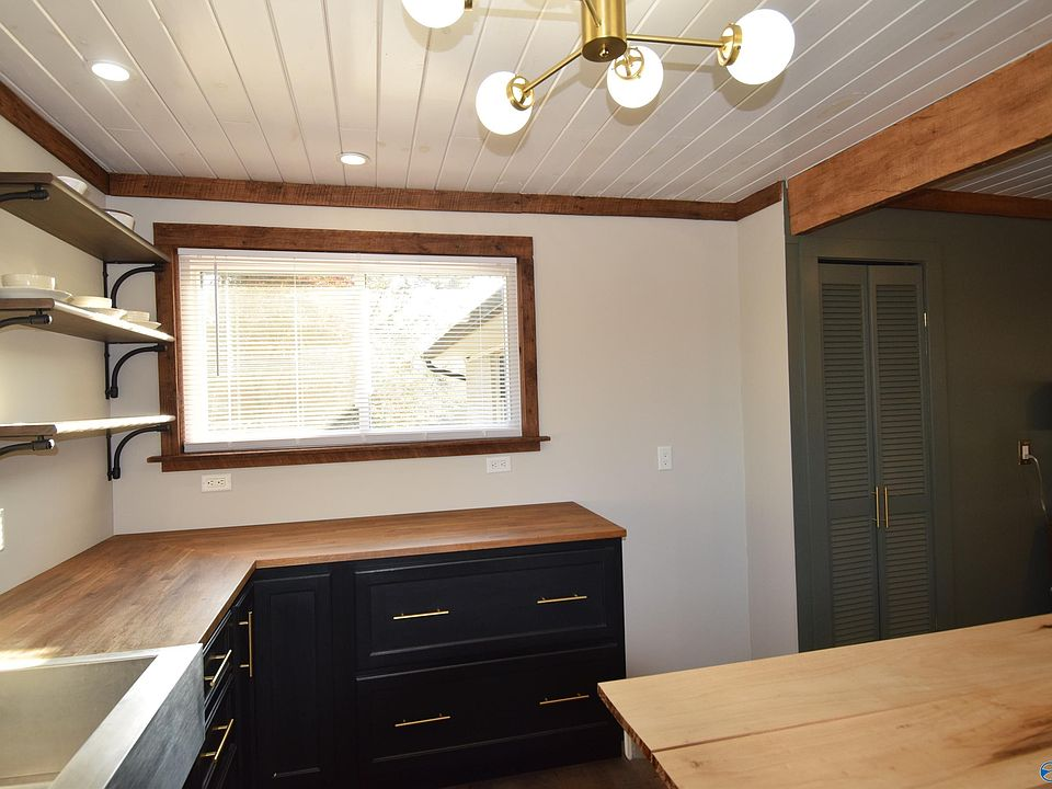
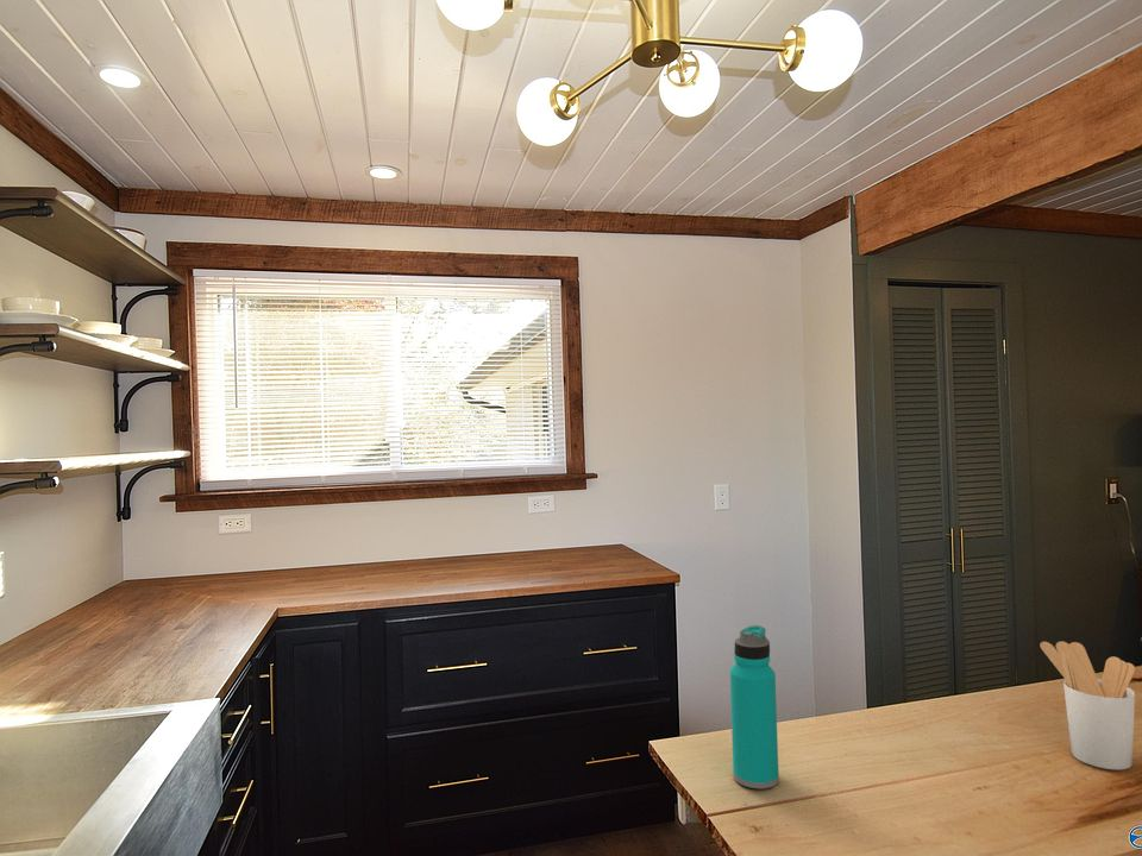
+ water bottle [729,624,780,789]
+ utensil holder [1040,641,1136,770]
